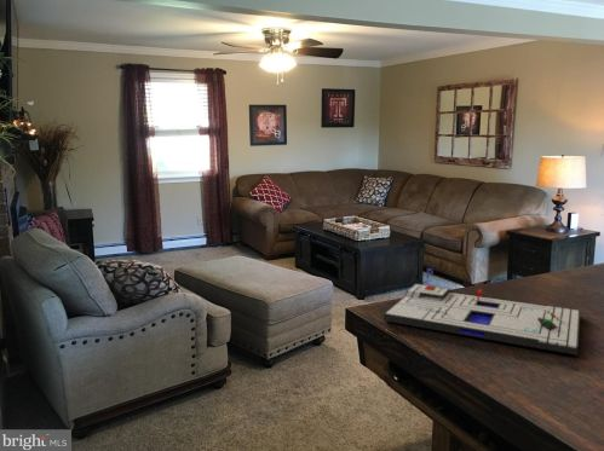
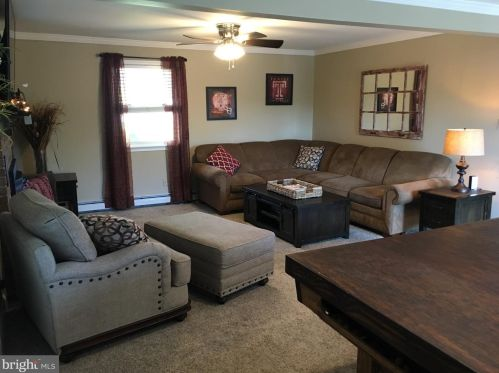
- board game [382,267,581,357]
